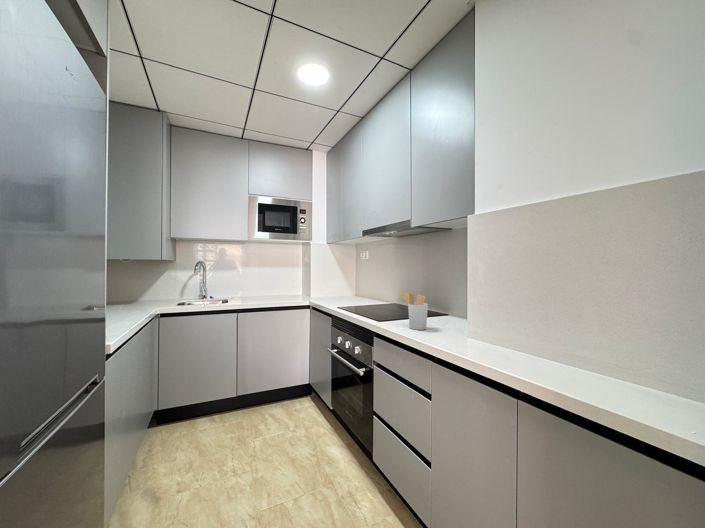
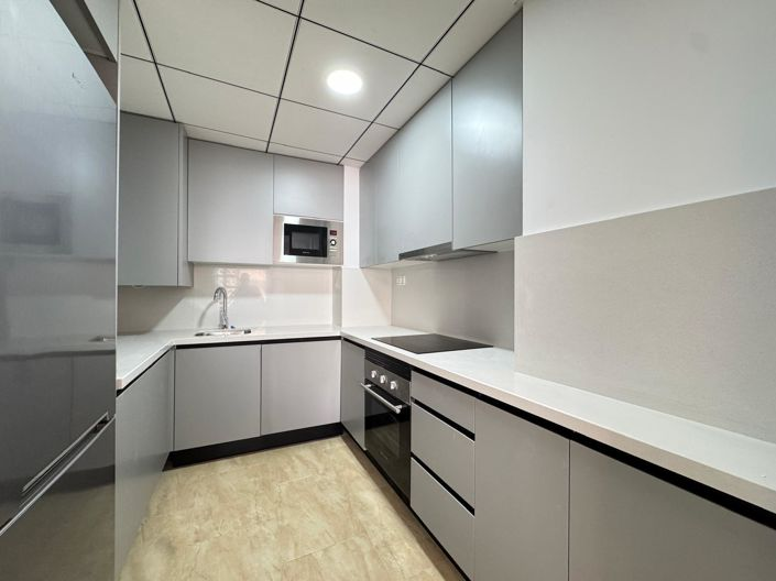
- utensil holder [398,291,429,331]
